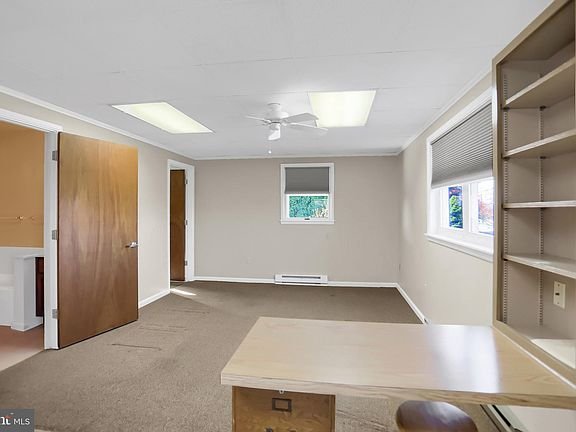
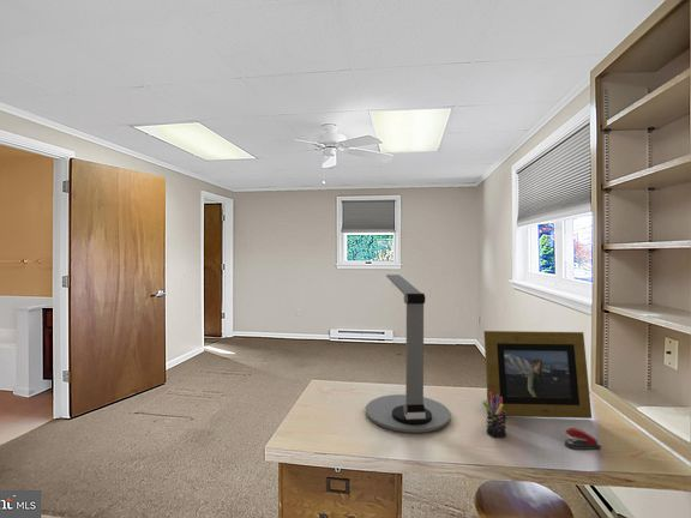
+ desk lamp [365,273,452,433]
+ stapler [564,427,602,451]
+ picture frame [482,330,593,420]
+ pen holder [482,392,507,439]
